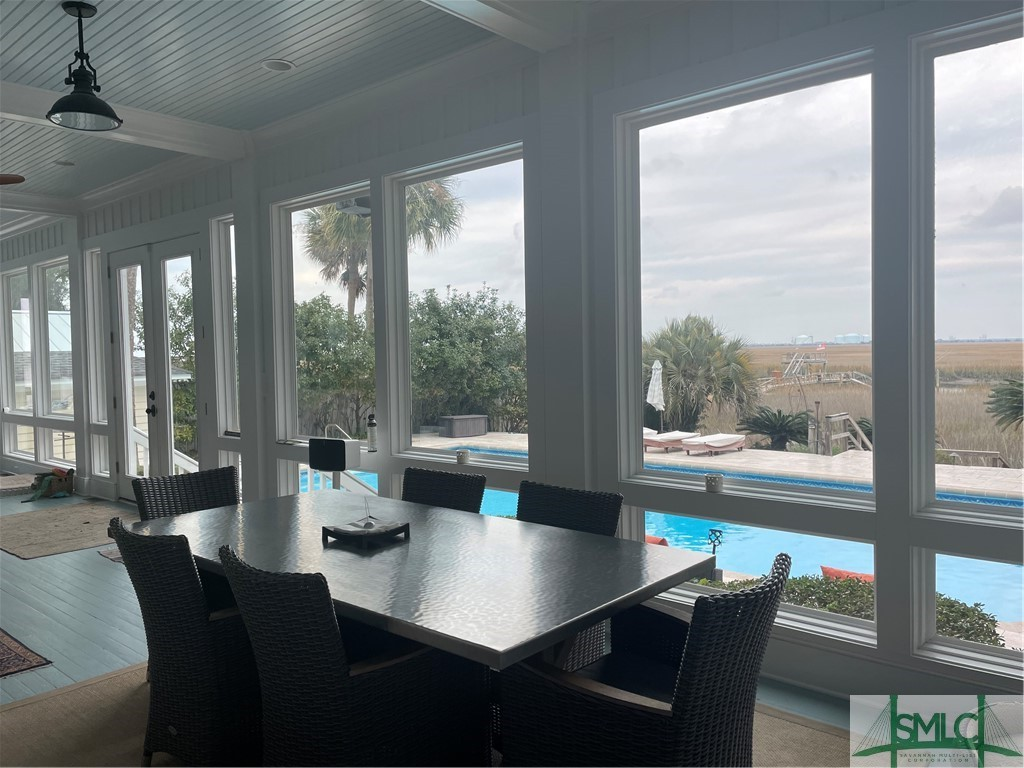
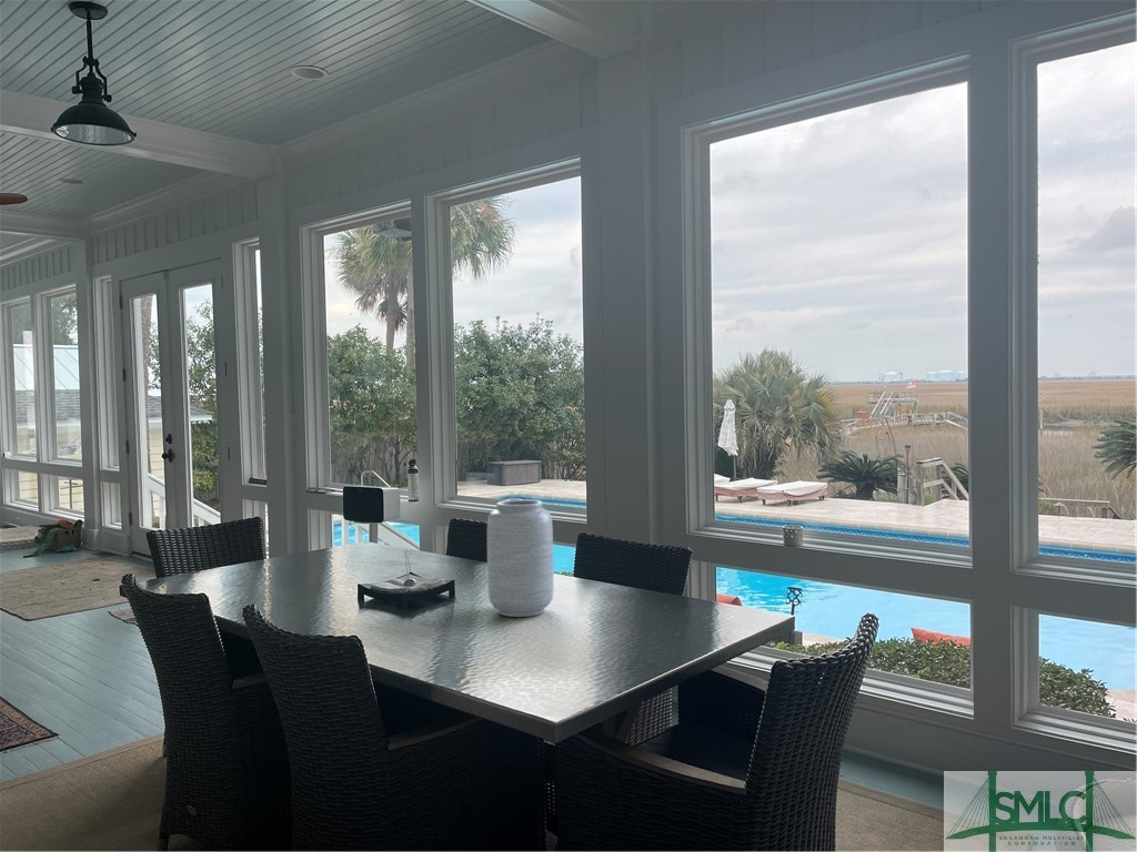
+ vase [486,499,555,618]
